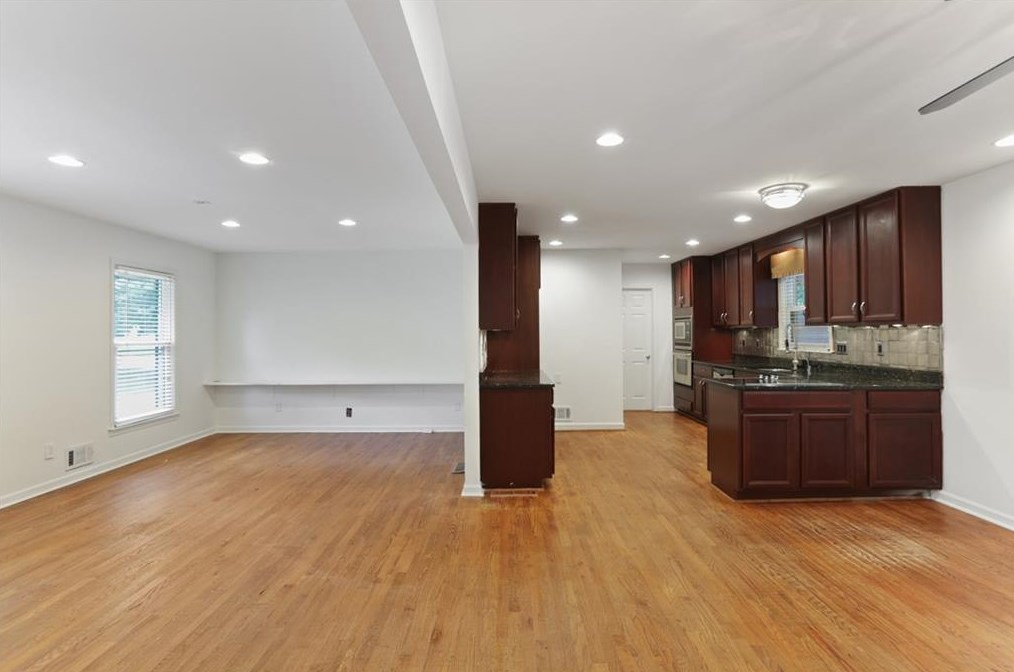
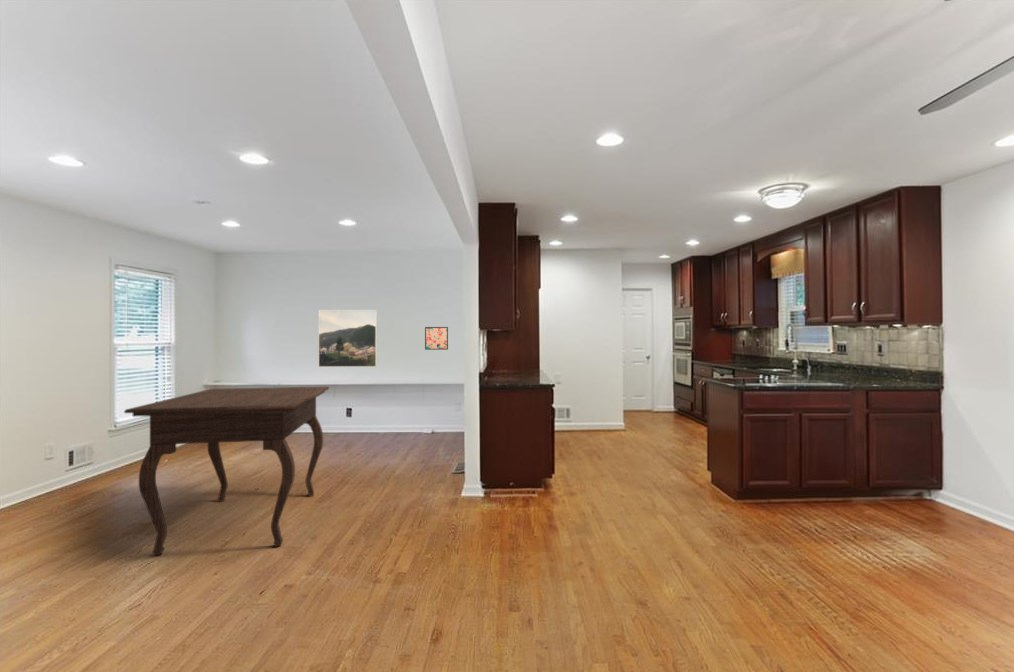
+ dining table [123,386,330,556]
+ wall art [424,326,449,351]
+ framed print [318,309,377,368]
